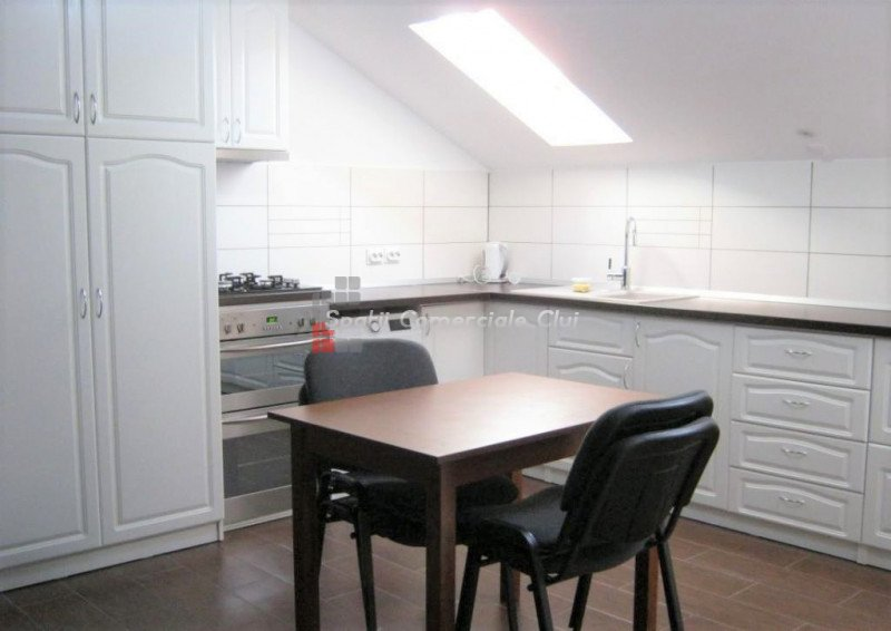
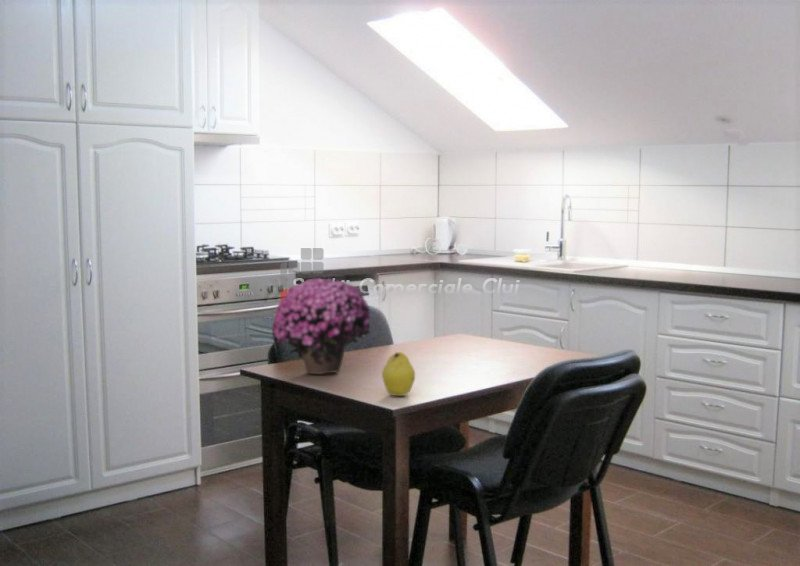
+ fruit [381,351,416,397]
+ flower [271,277,372,375]
